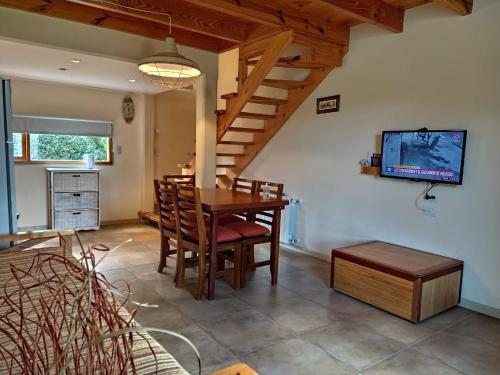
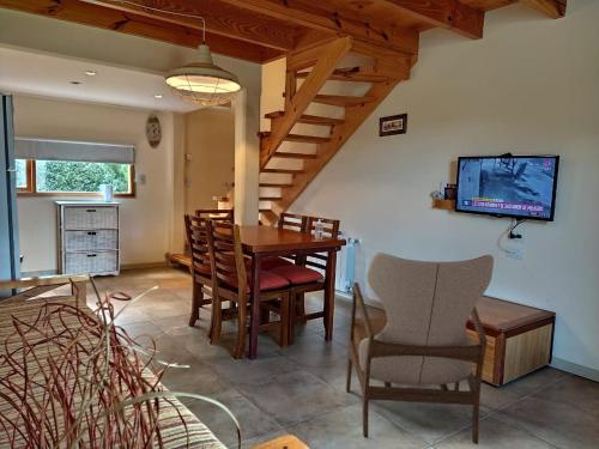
+ armchair [345,251,495,445]
